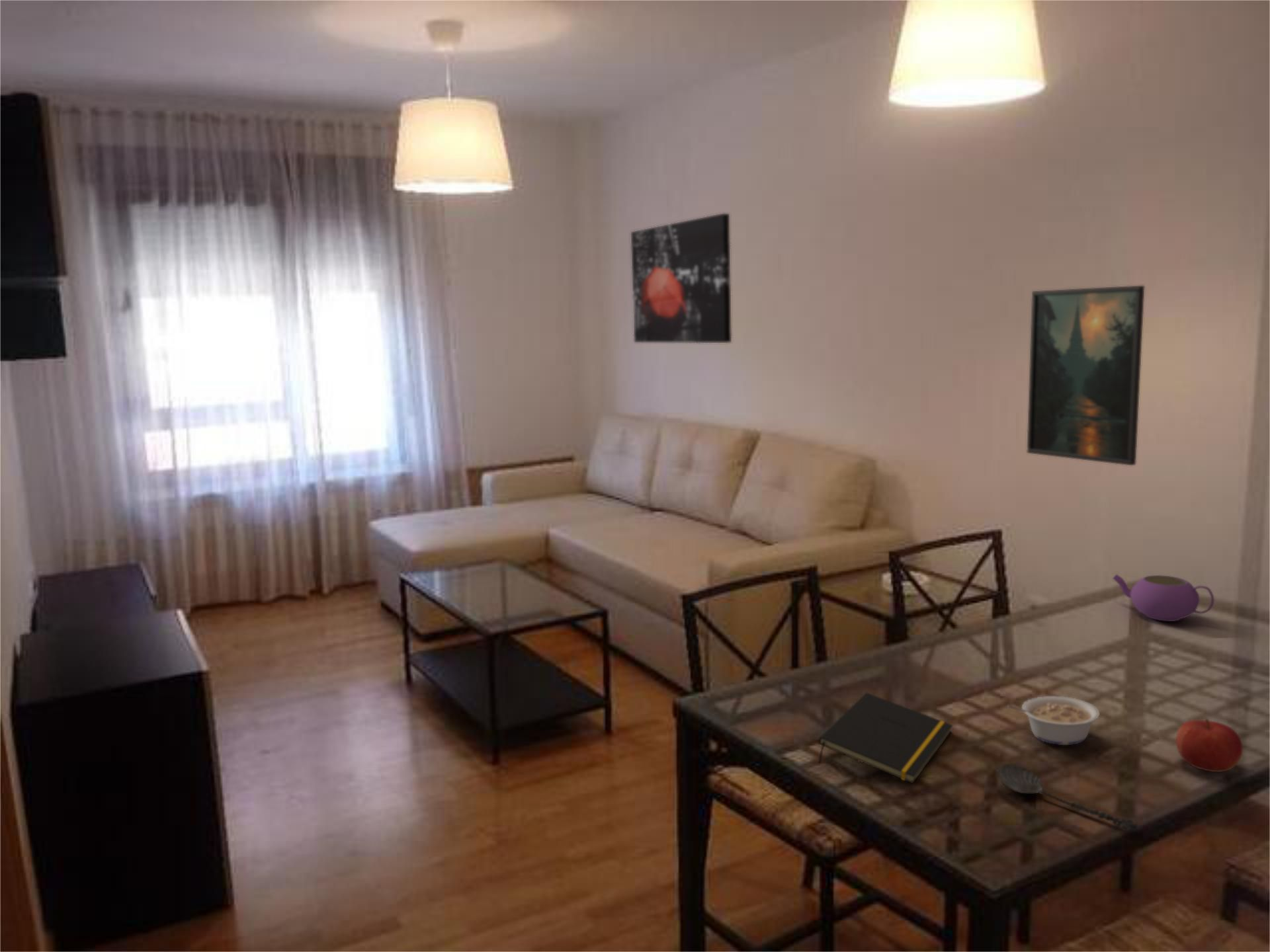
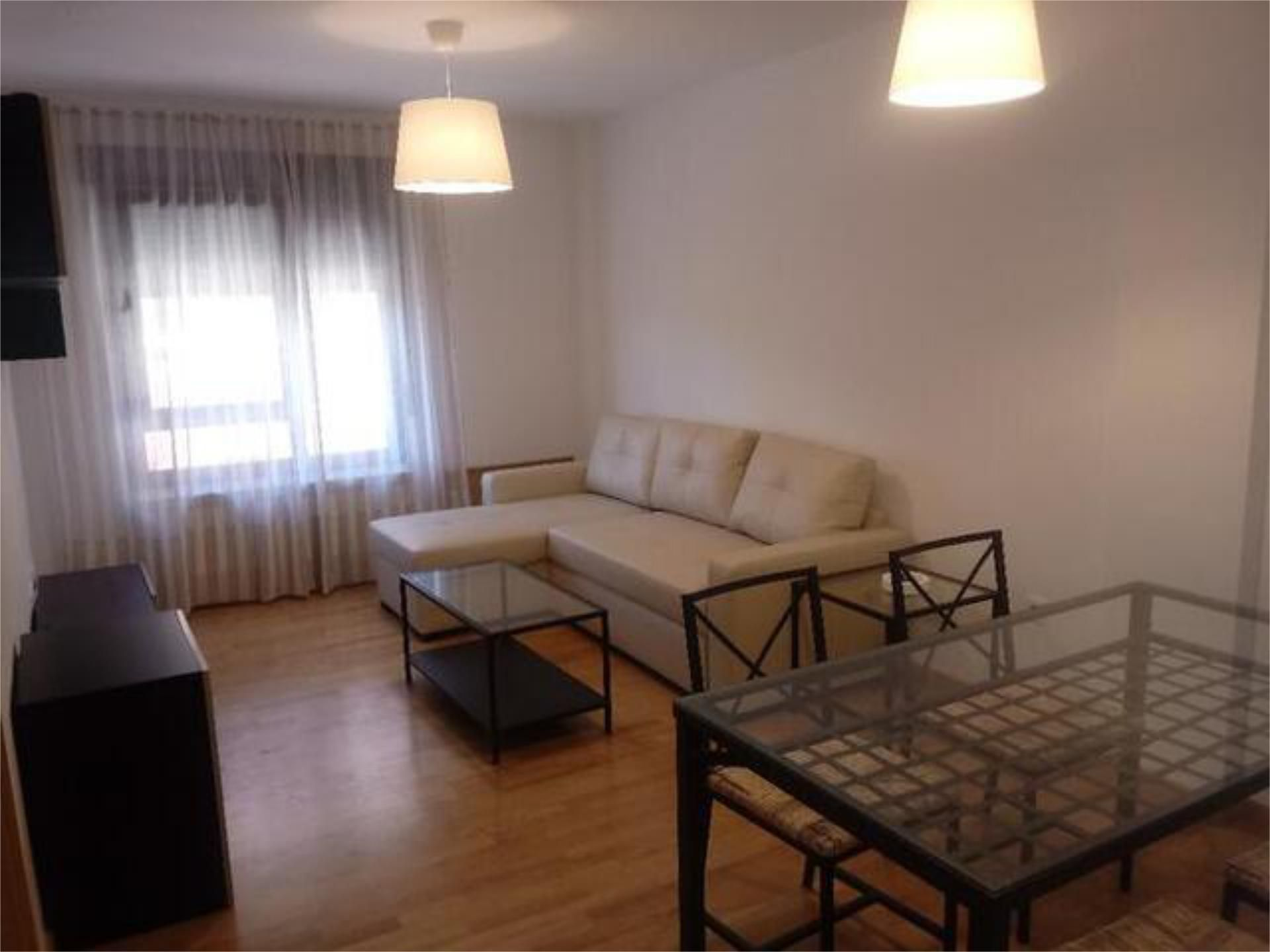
- legume [1007,695,1101,746]
- fruit [1175,717,1244,773]
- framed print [1027,285,1145,466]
- teapot [1112,574,1214,622]
- wall art [630,213,732,344]
- spoon [995,764,1141,831]
- notepad [818,692,953,784]
